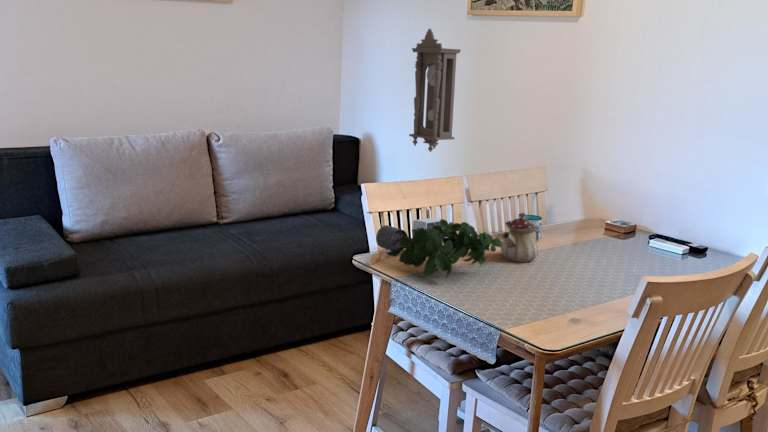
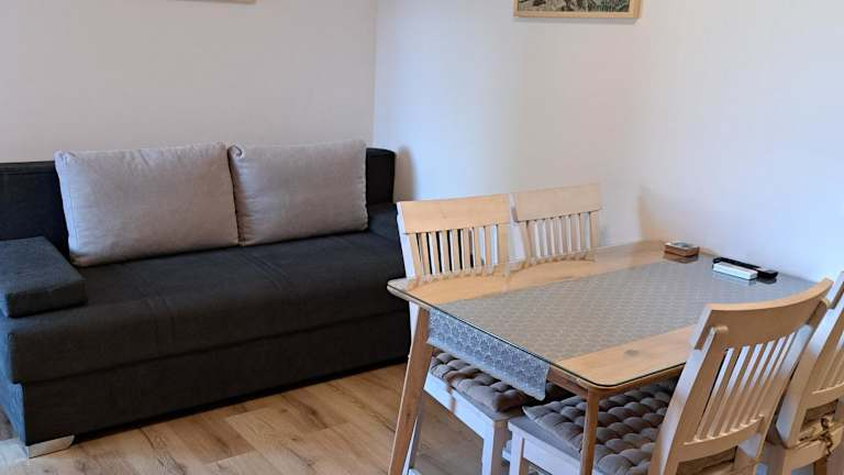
- teapot [500,212,540,263]
- potted plant [375,217,503,280]
- mug [517,214,544,239]
- pendulum clock [408,28,462,153]
